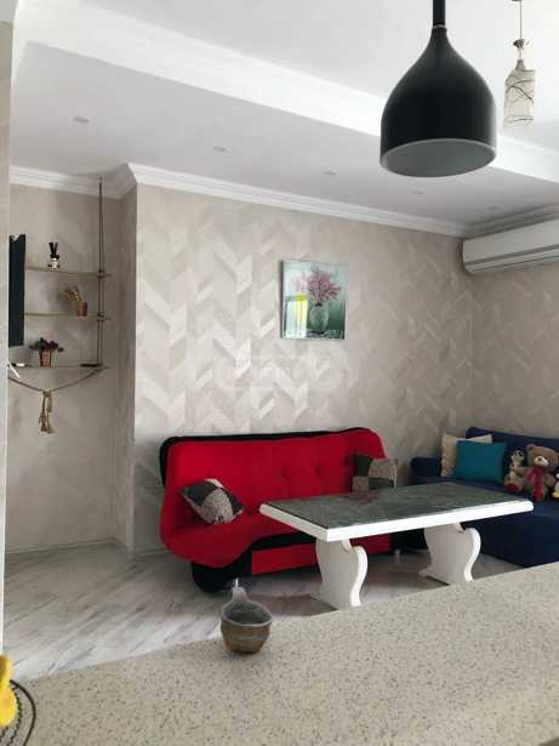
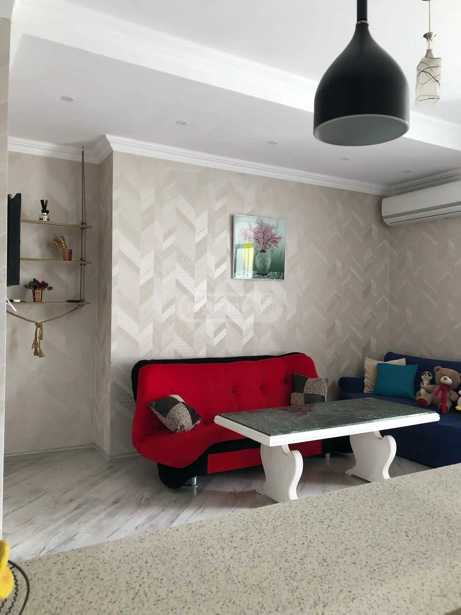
- cup [219,586,274,654]
